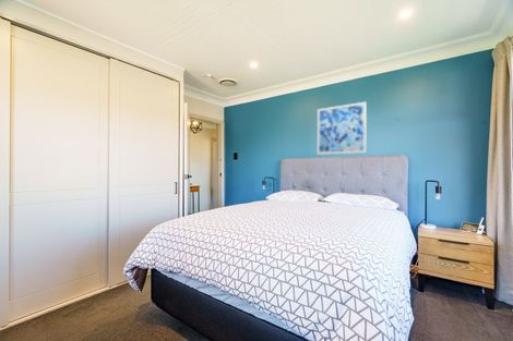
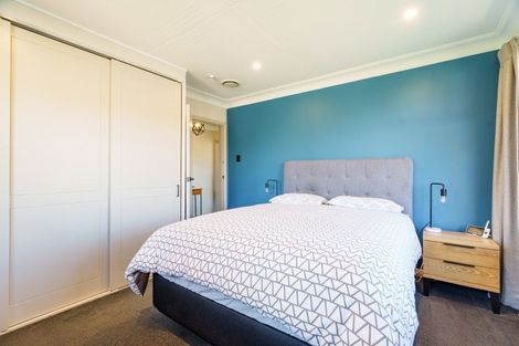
- wall art [317,100,368,156]
